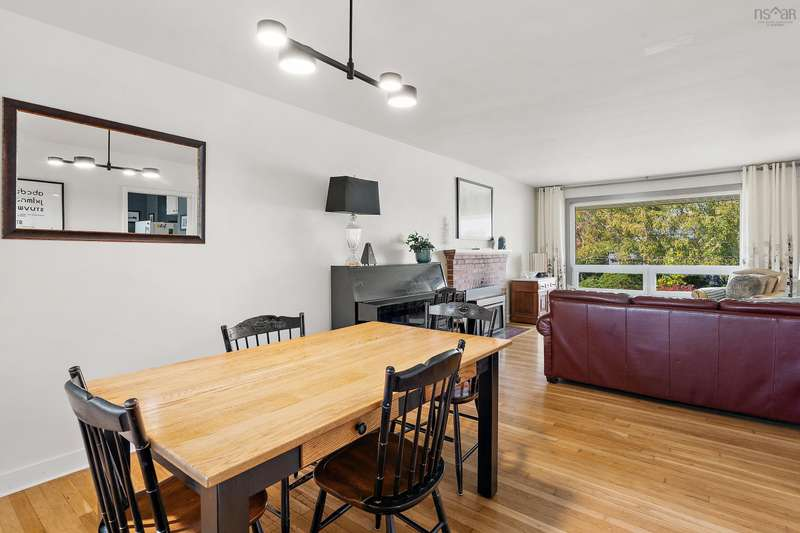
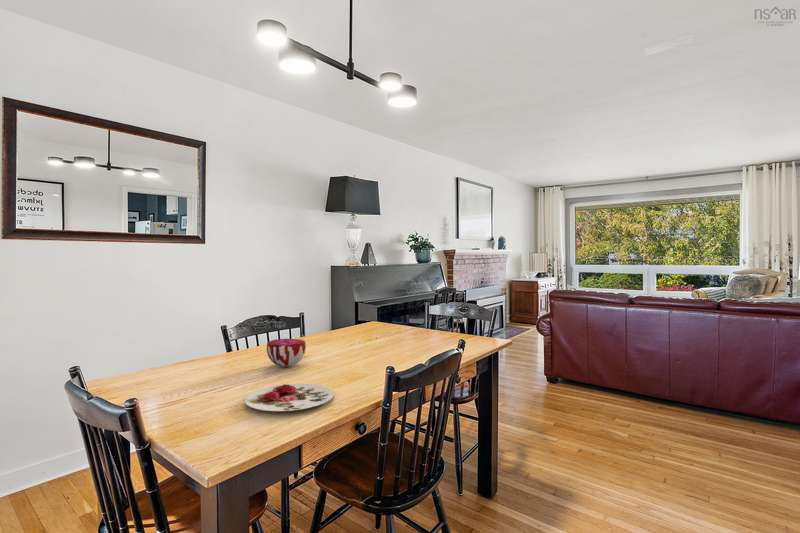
+ plate [244,383,335,412]
+ decorative bowl [266,338,307,368]
